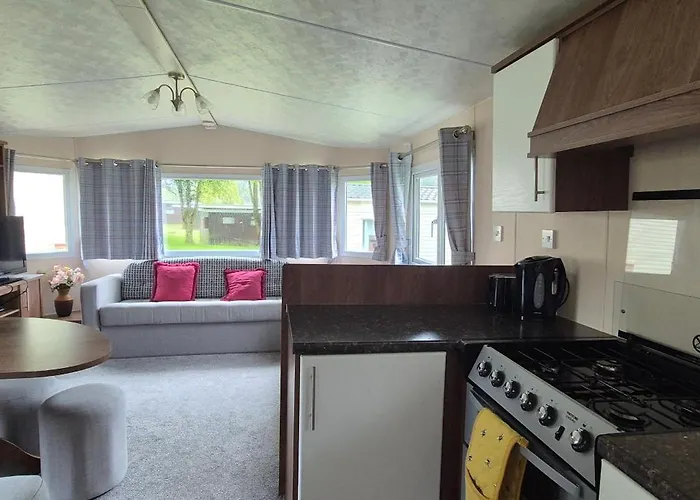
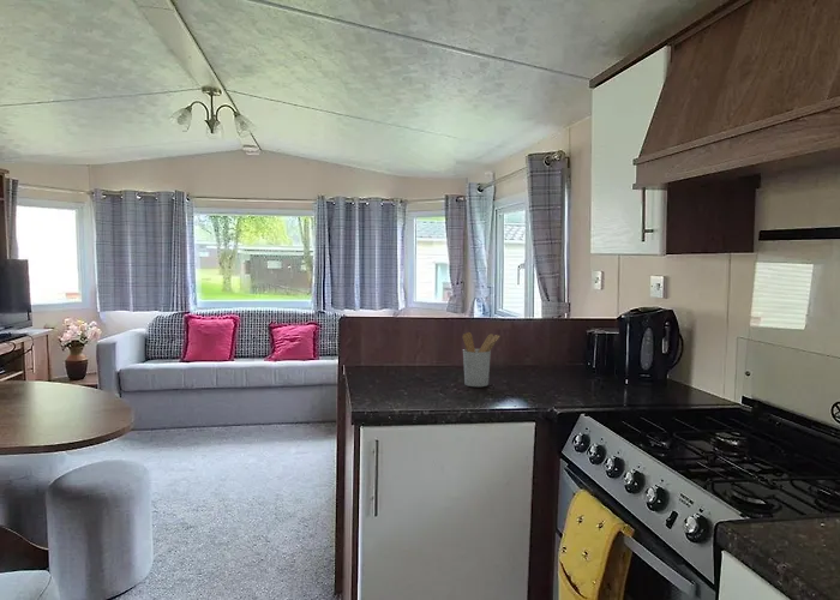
+ utensil holder [462,331,500,388]
